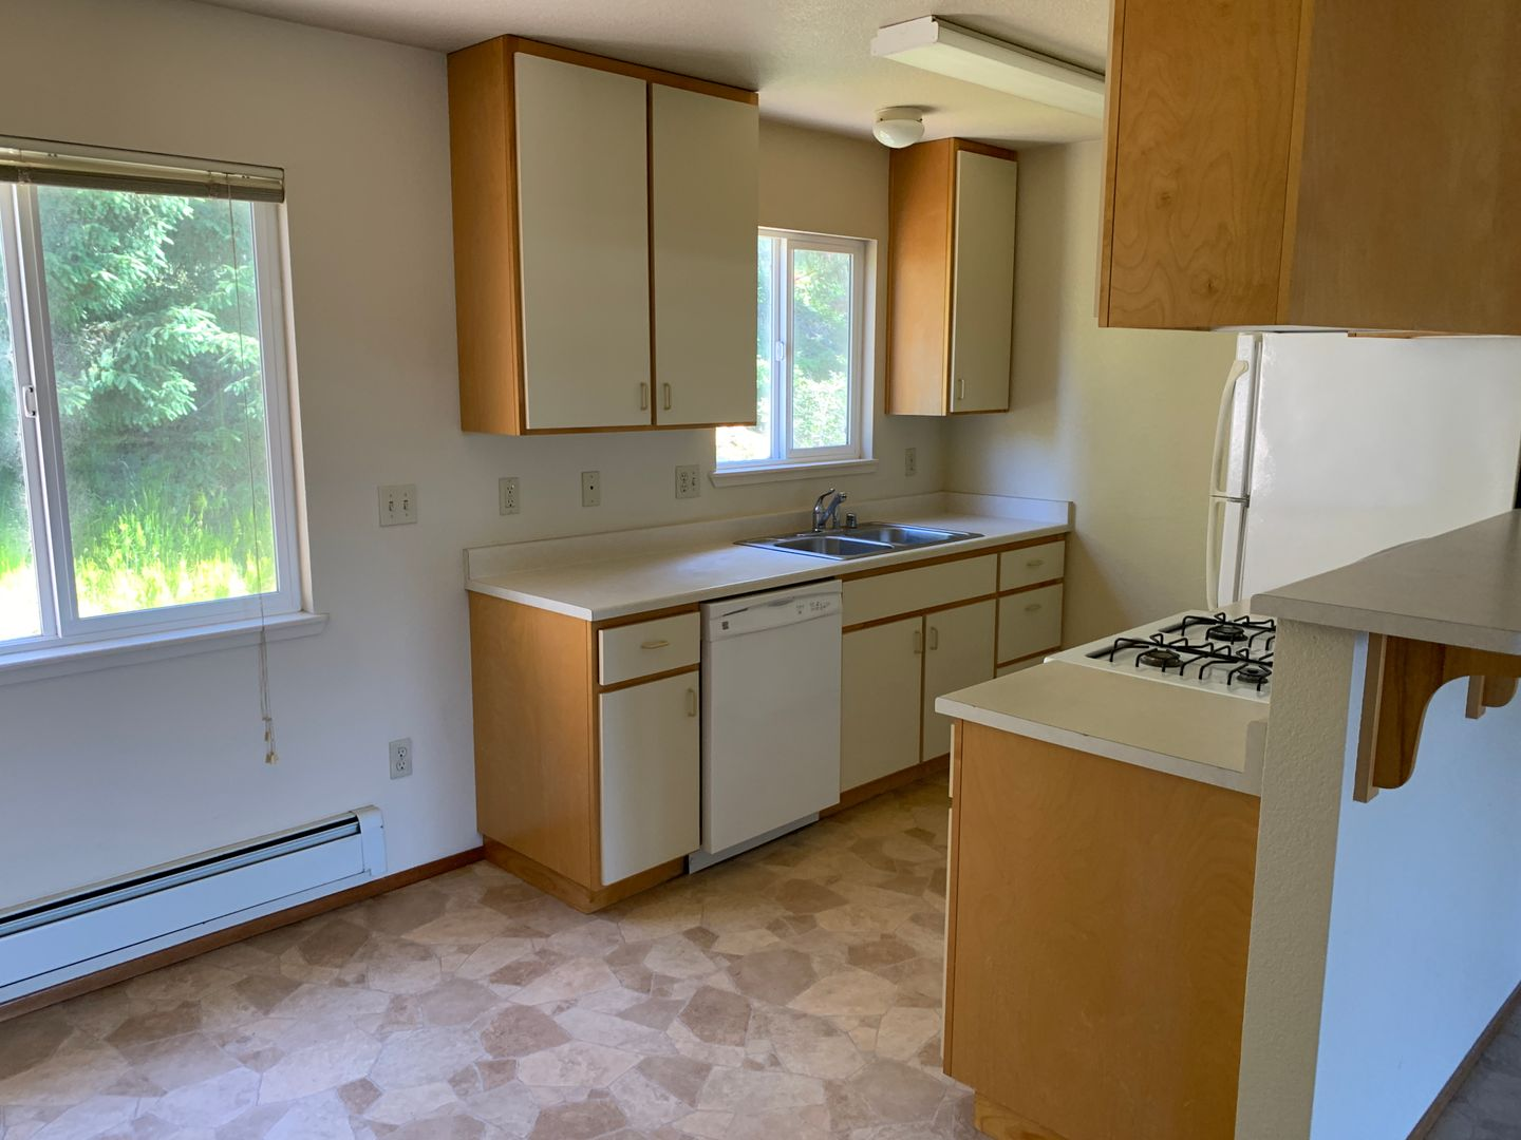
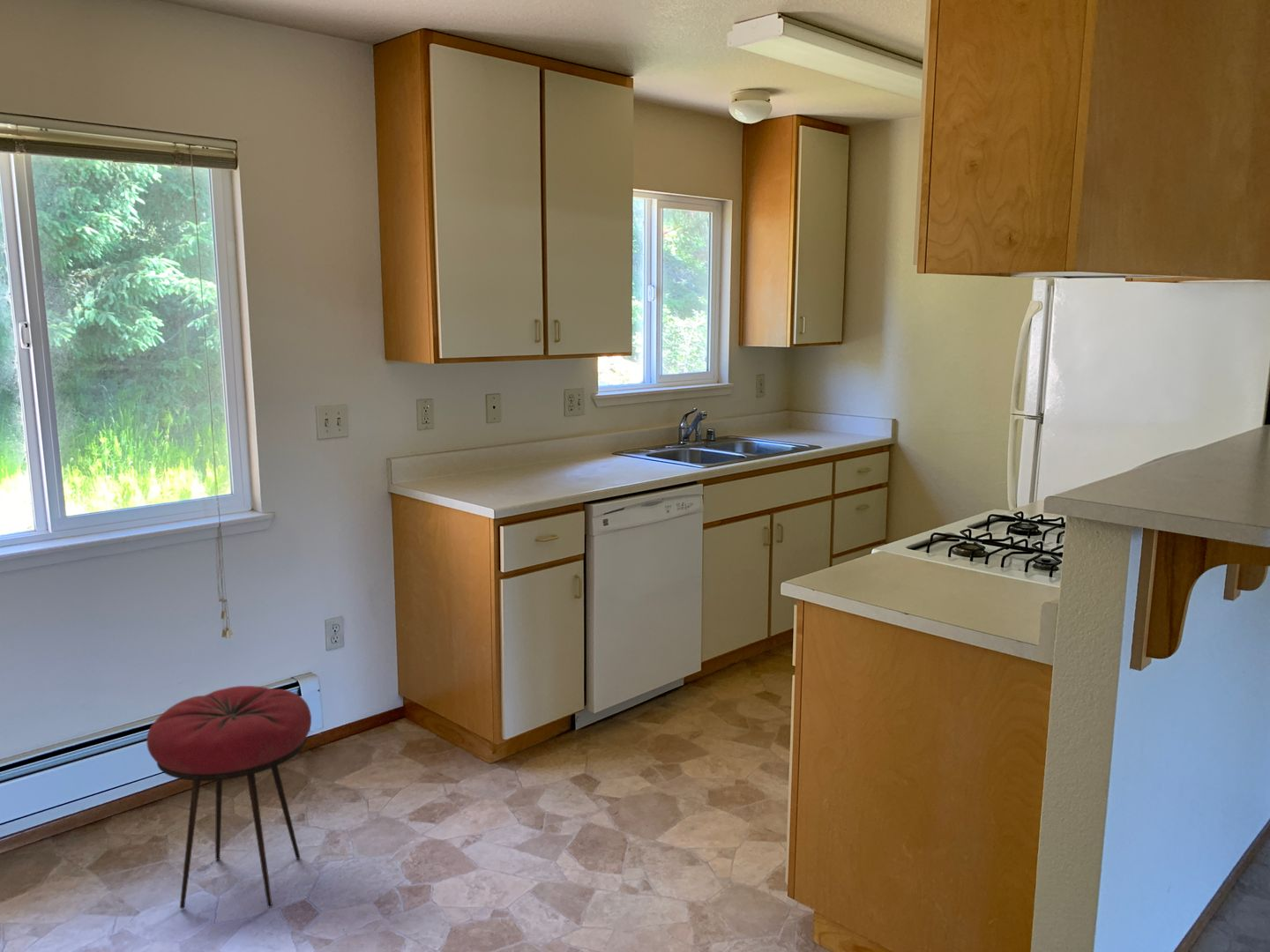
+ stool [146,685,312,910]
